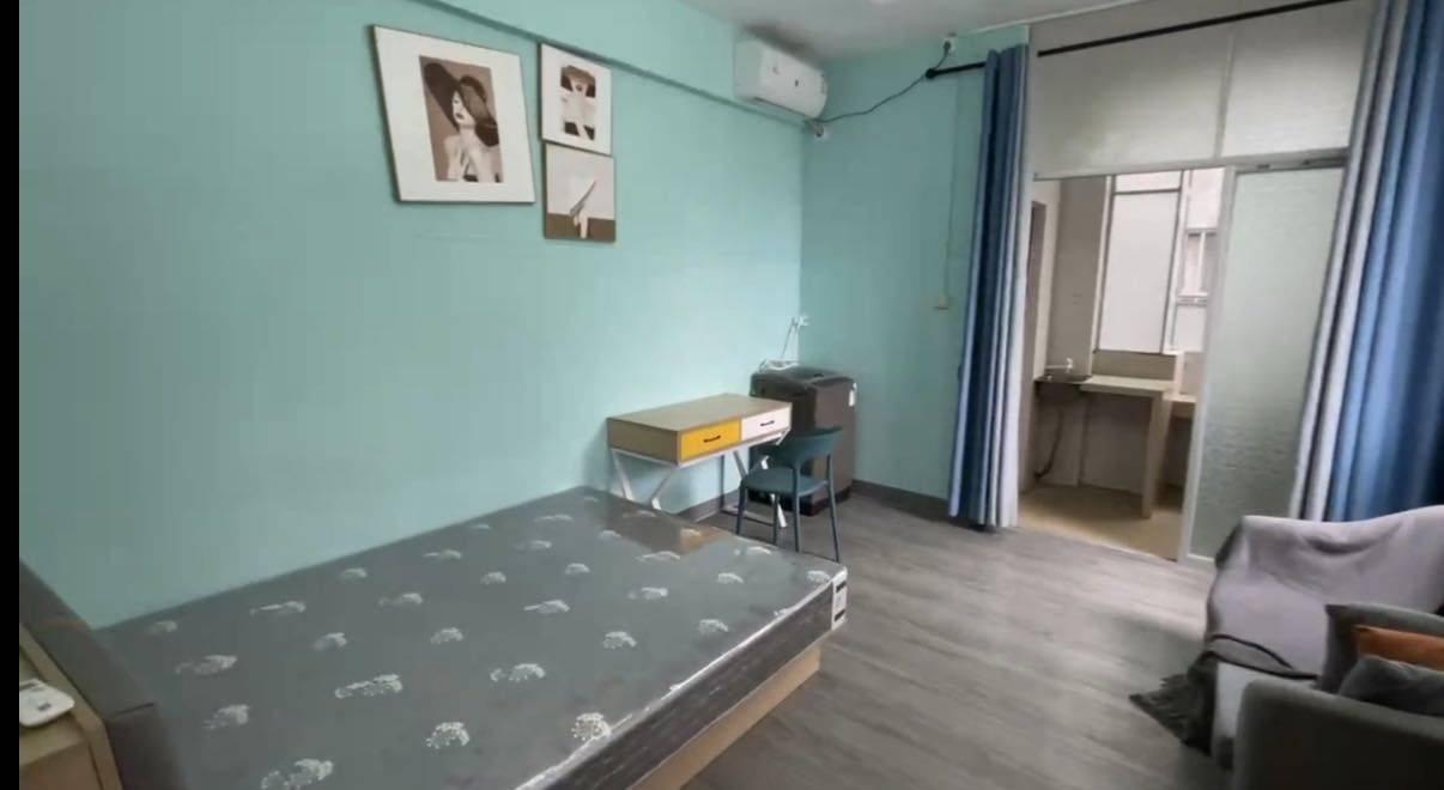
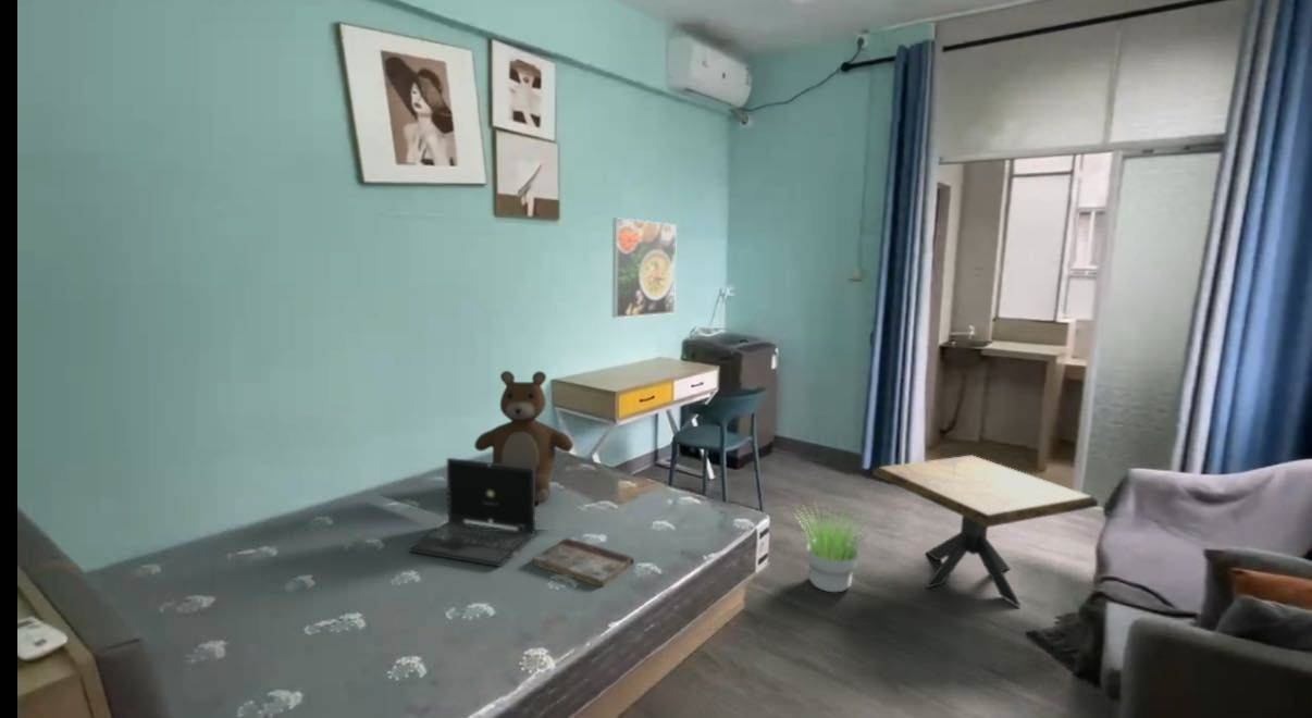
+ laptop [407,457,536,568]
+ book [532,537,634,589]
+ bear [473,370,574,504]
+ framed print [611,216,678,319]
+ side table [871,455,1099,607]
+ potted plant [793,500,878,593]
